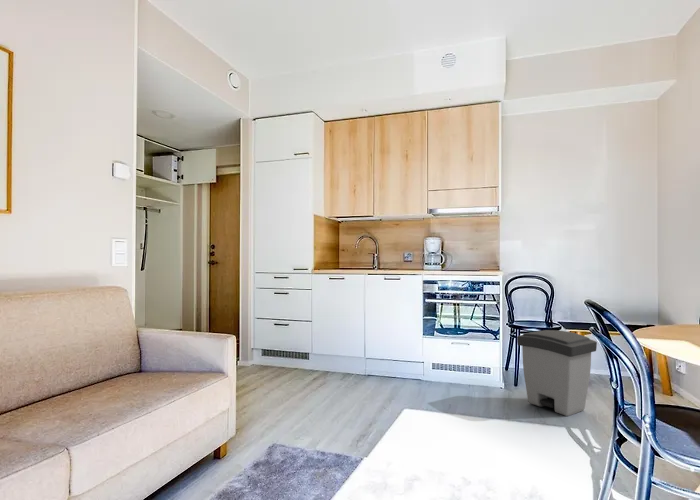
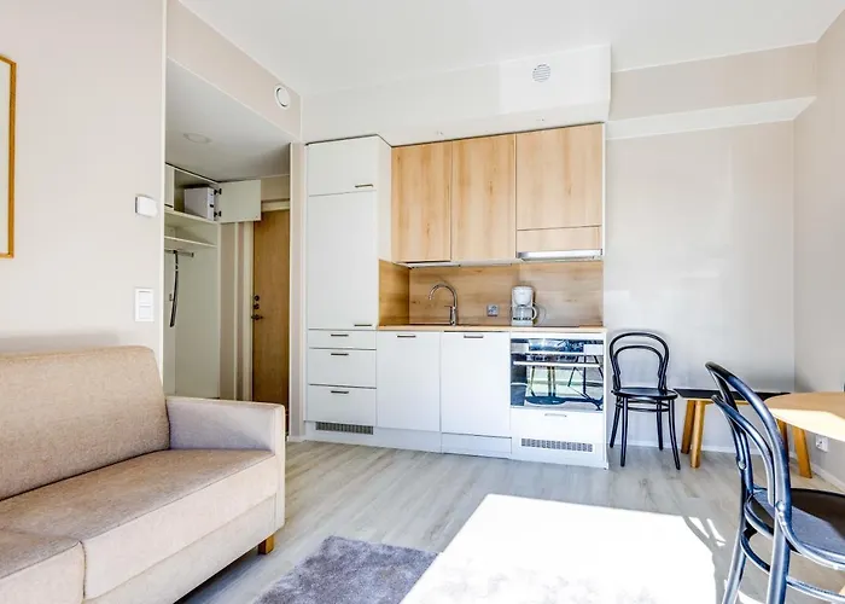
- trash can [516,329,598,417]
